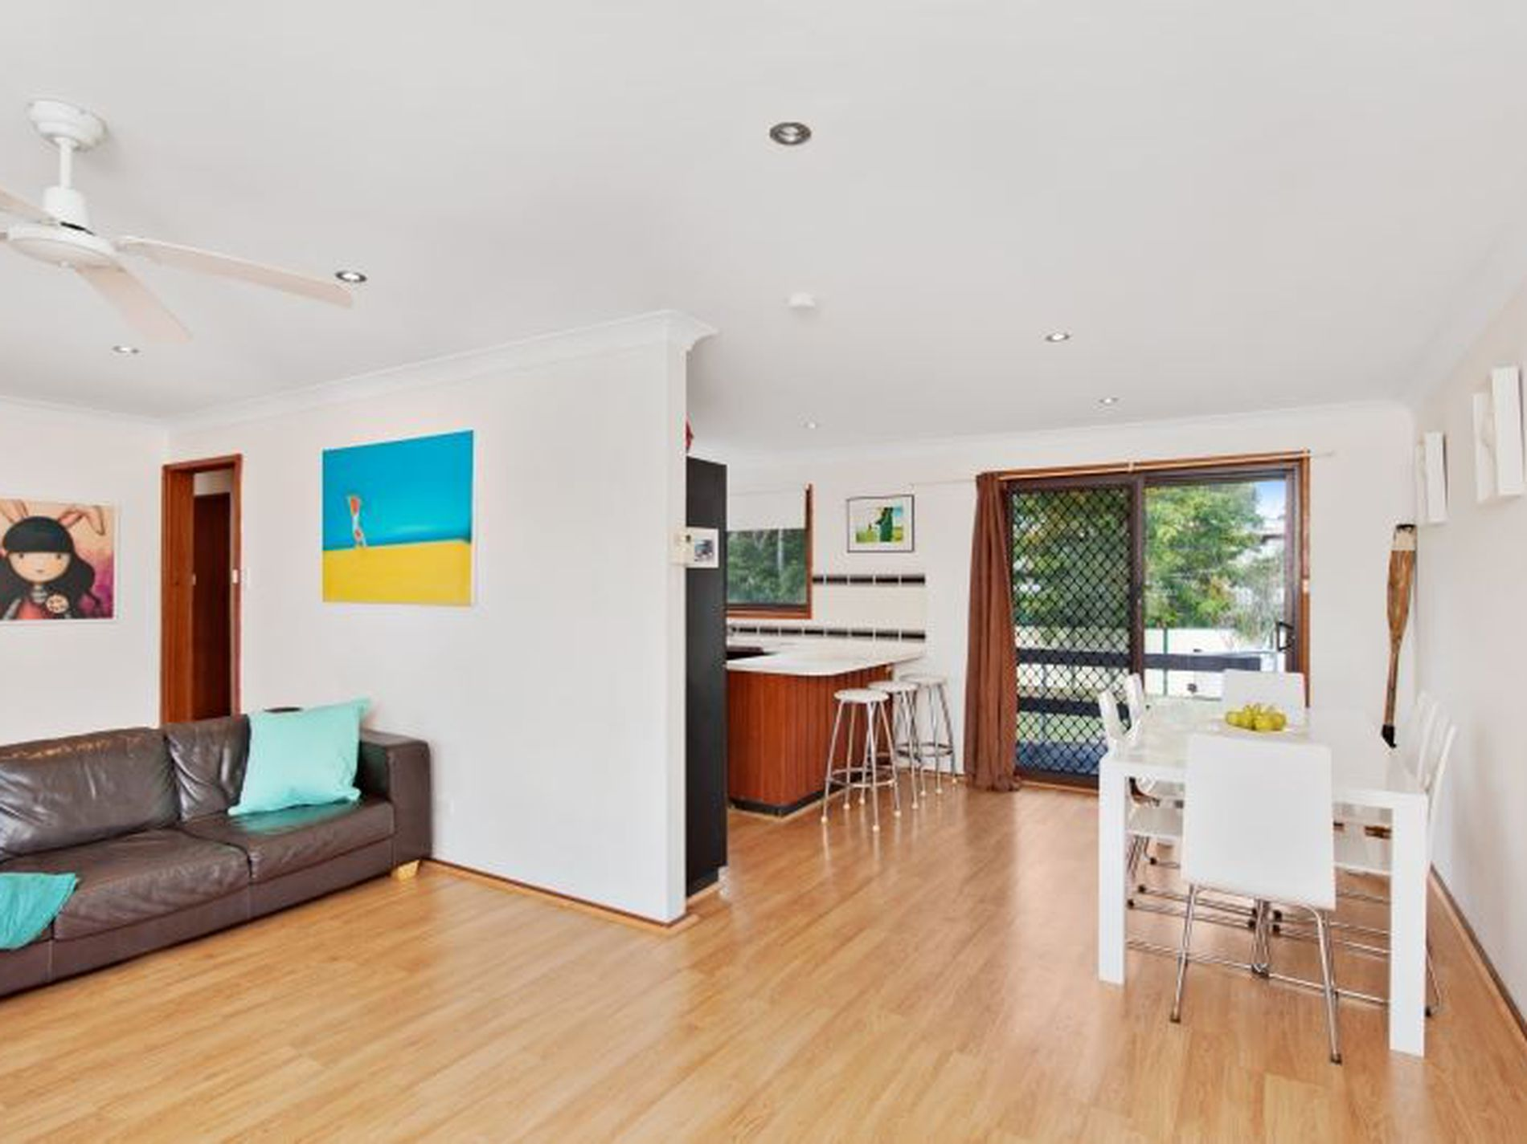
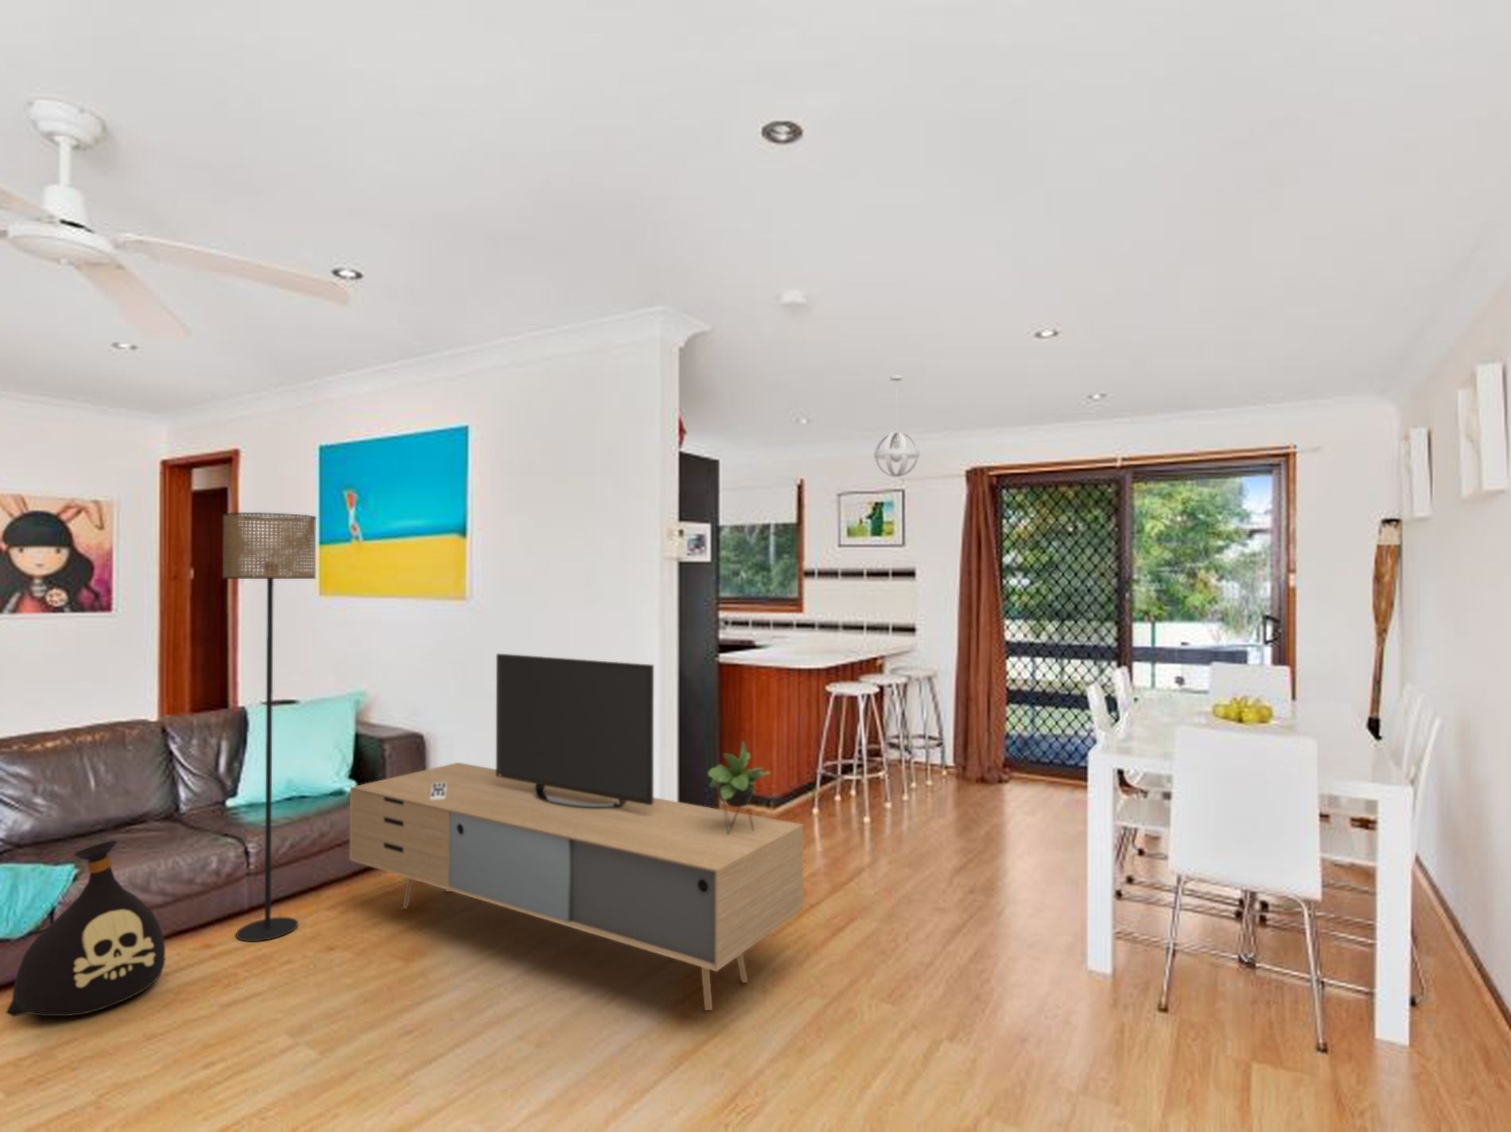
+ pendant light [873,375,920,478]
+ media console [349,653,804,1011]
+ floor lamp [221,511,318,942]
+ bag [5,839,167,1018]
